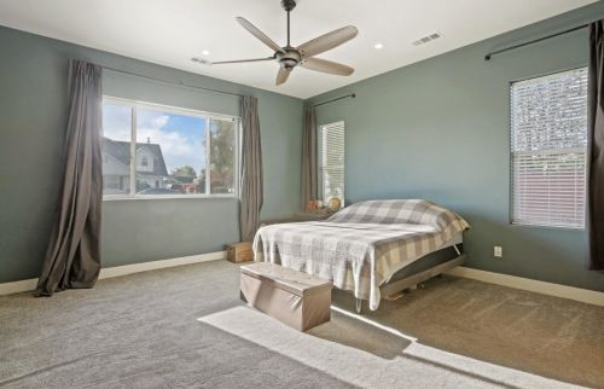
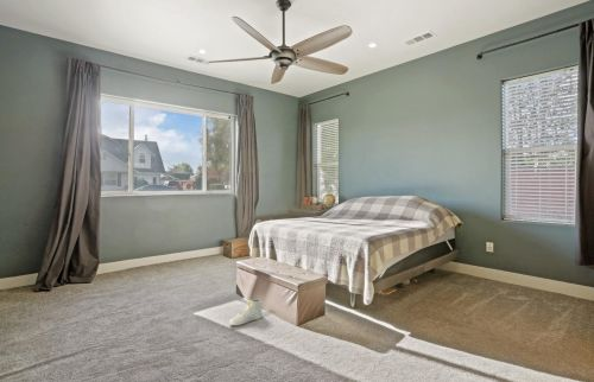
+ sneaker [228,298,264,326]
